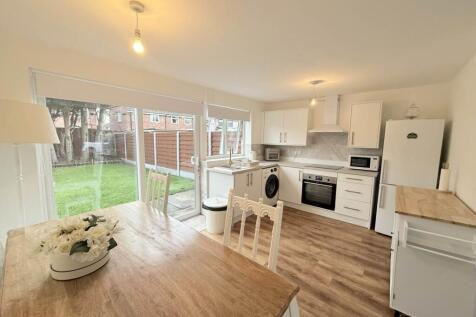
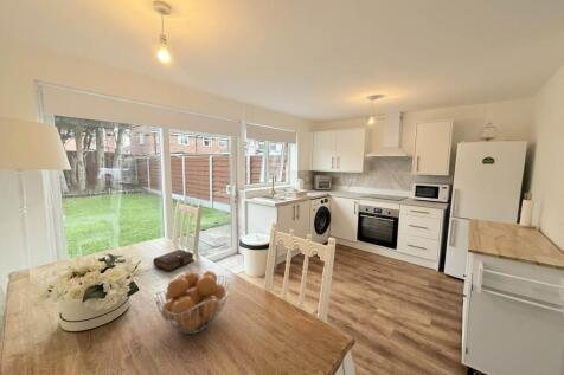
+ fruit basket [153,270,231,335]
+ book [146,248,196,272]
